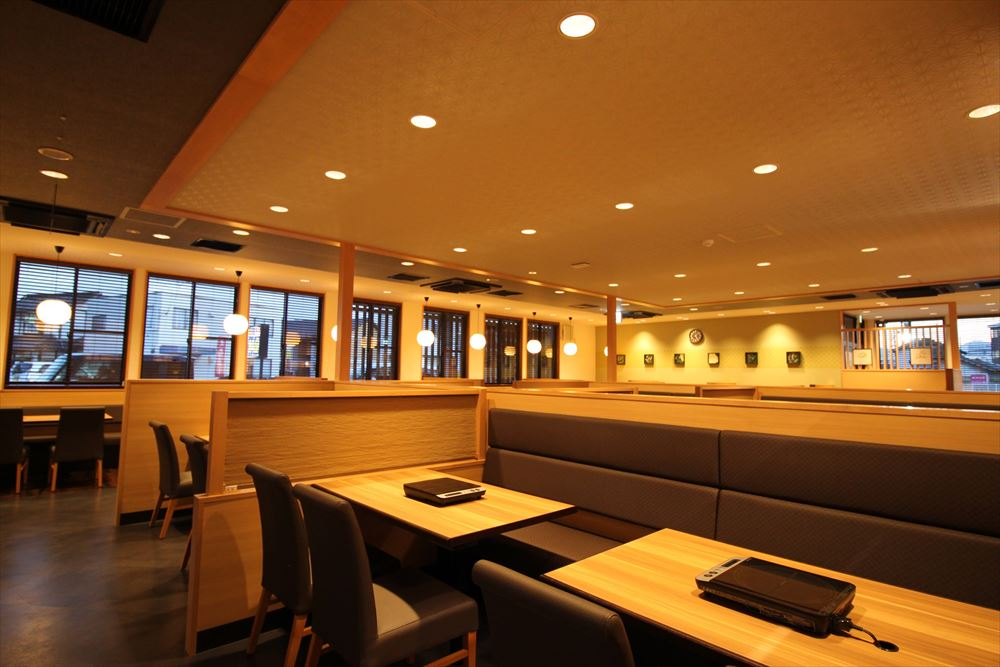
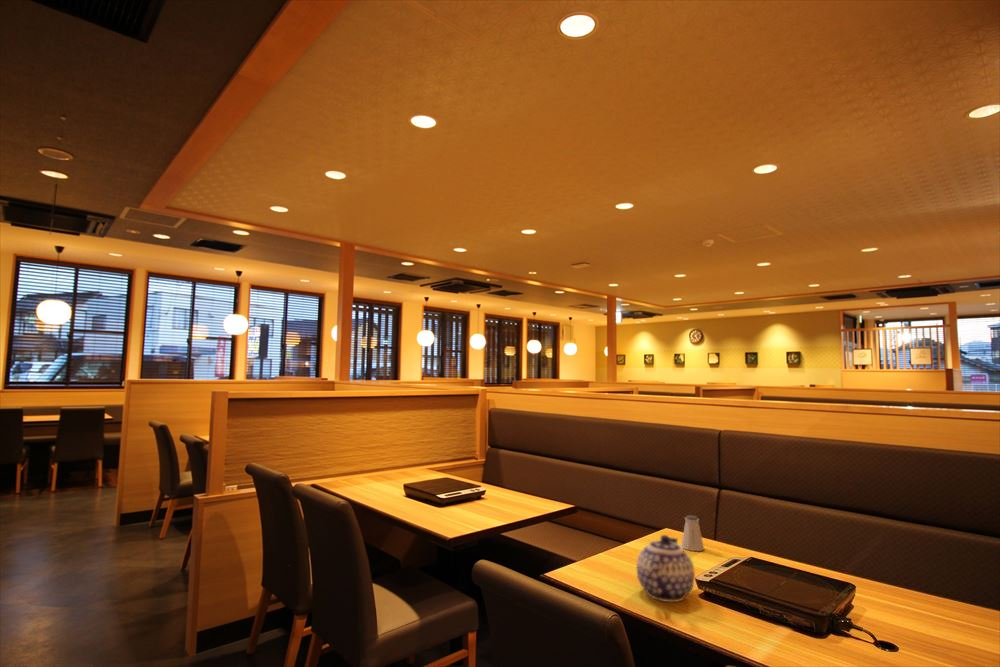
+ teapot [636,534,696,603]
+ saltshaker [680,514,705,552]
